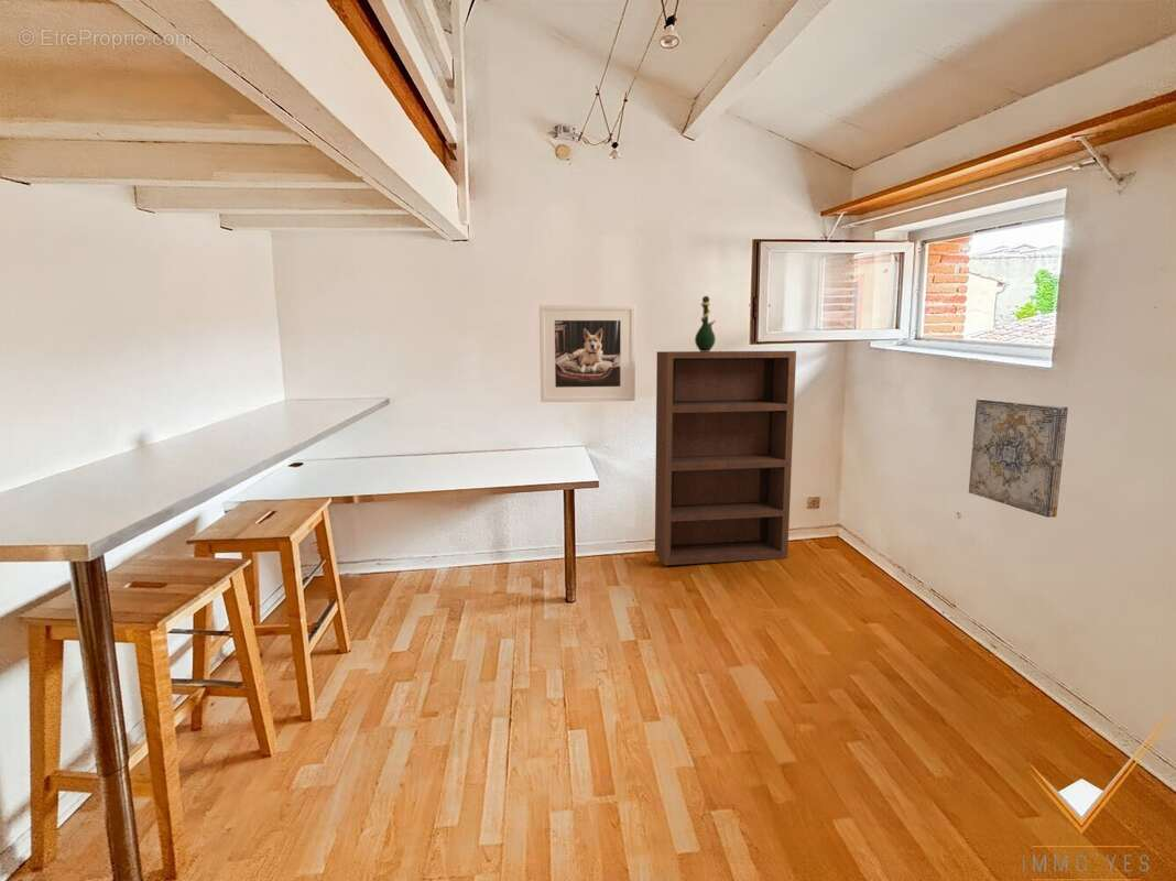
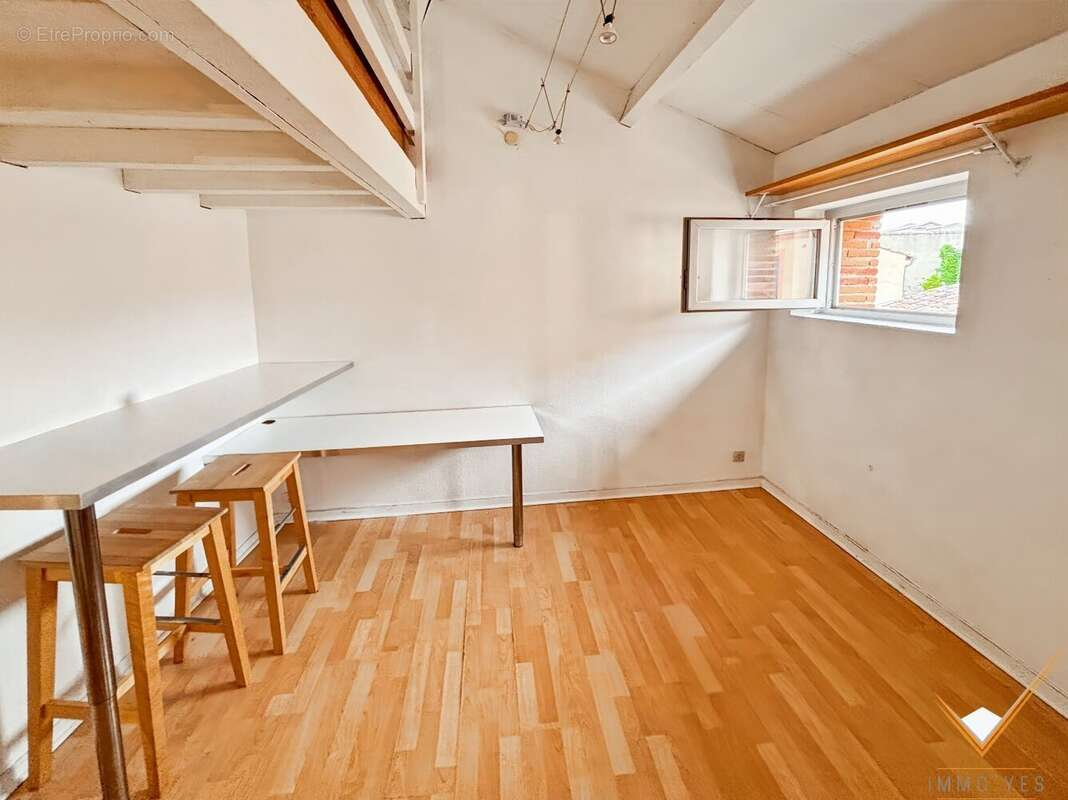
- decorative bottle [694,295,717,351]
- wall art [968,398,1069,519]
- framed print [538,304,636,403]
- bookcase [654,350,797,566]
